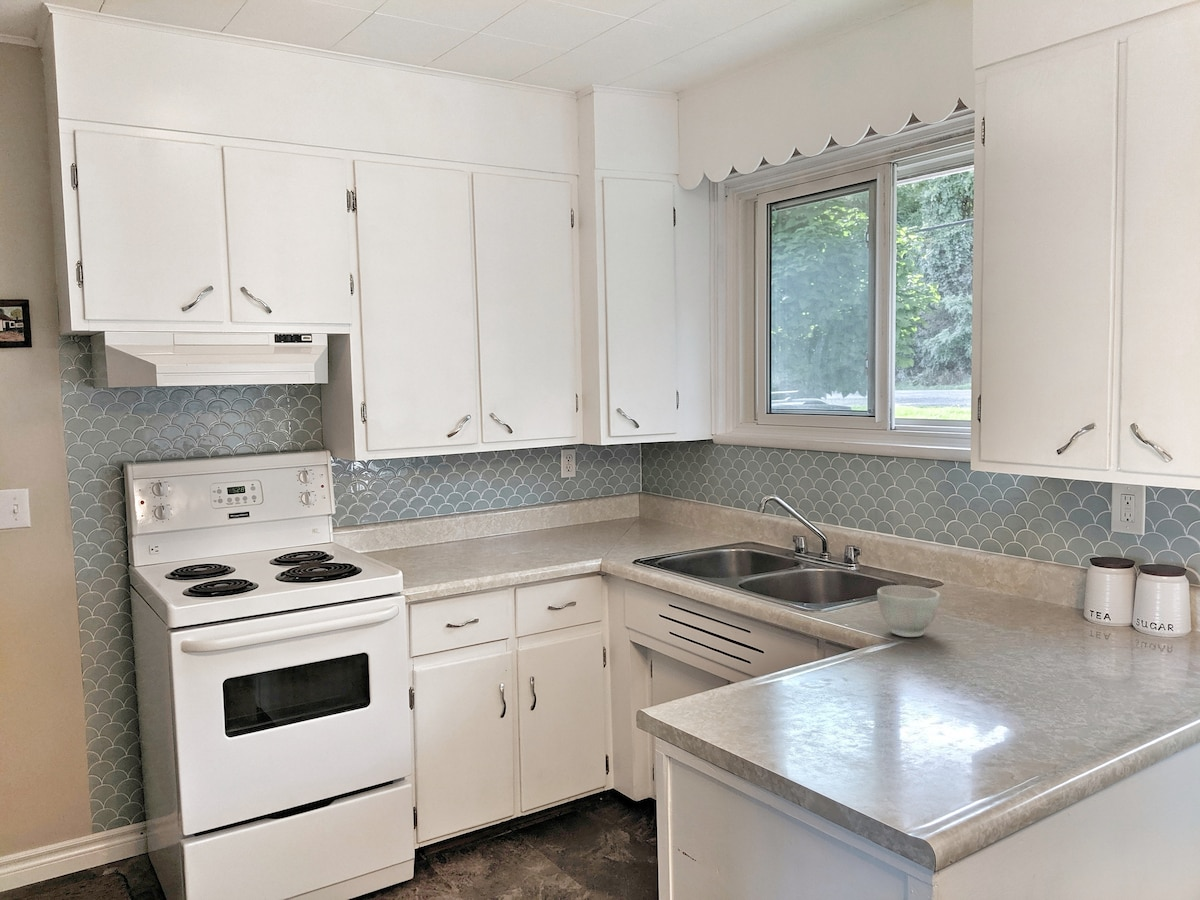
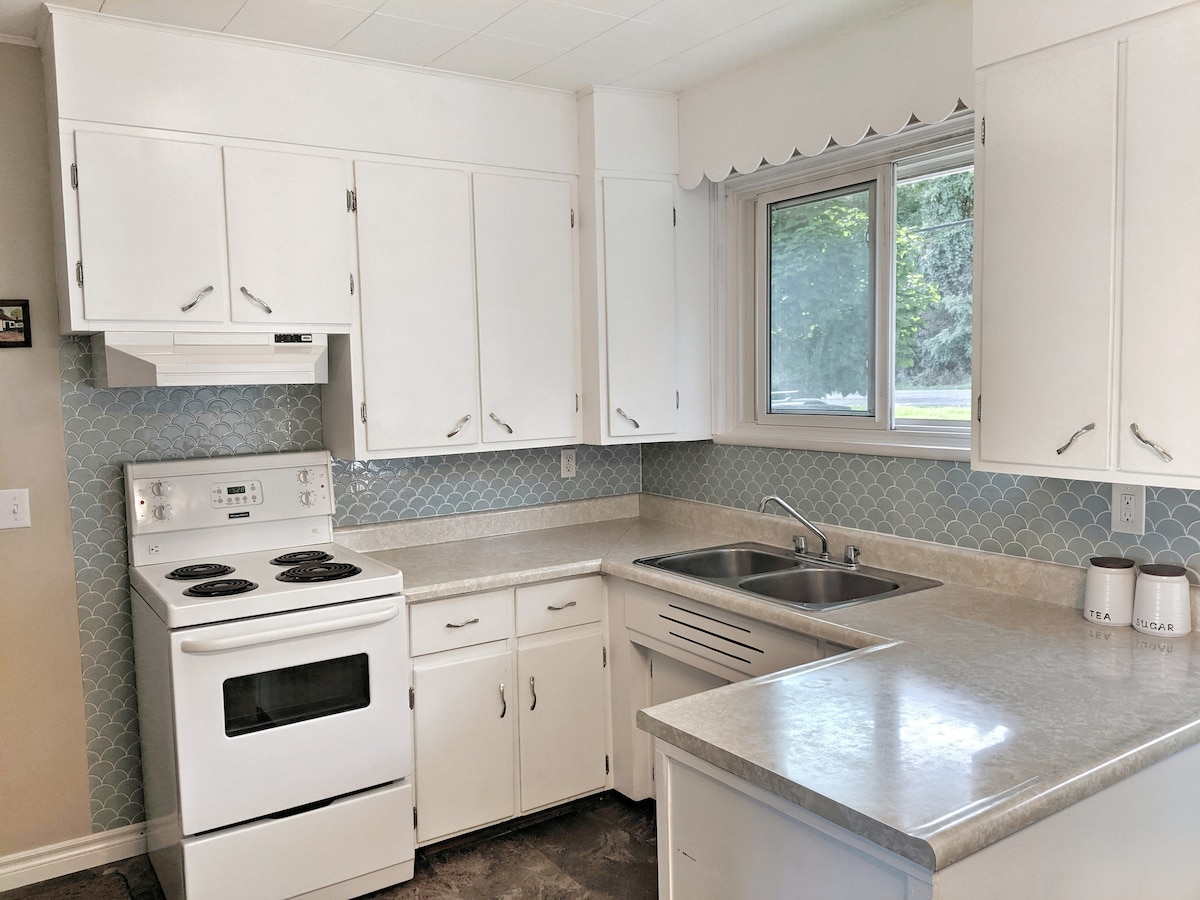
- bowl [876,584,941,638]
